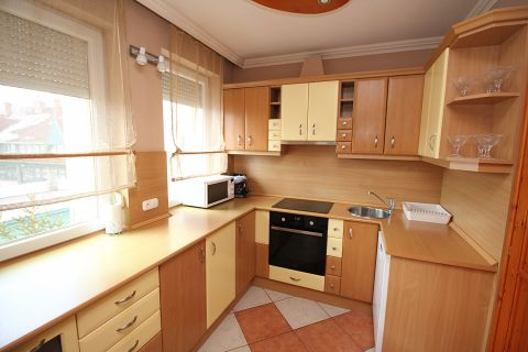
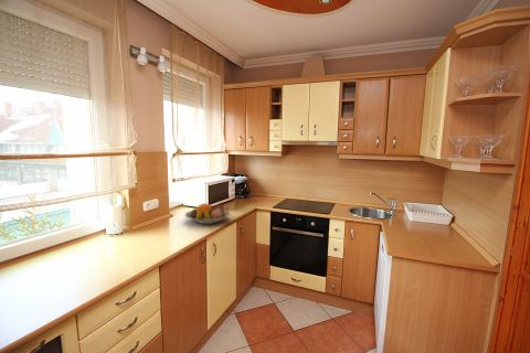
+ fruit bowl [184,202,231,225]
